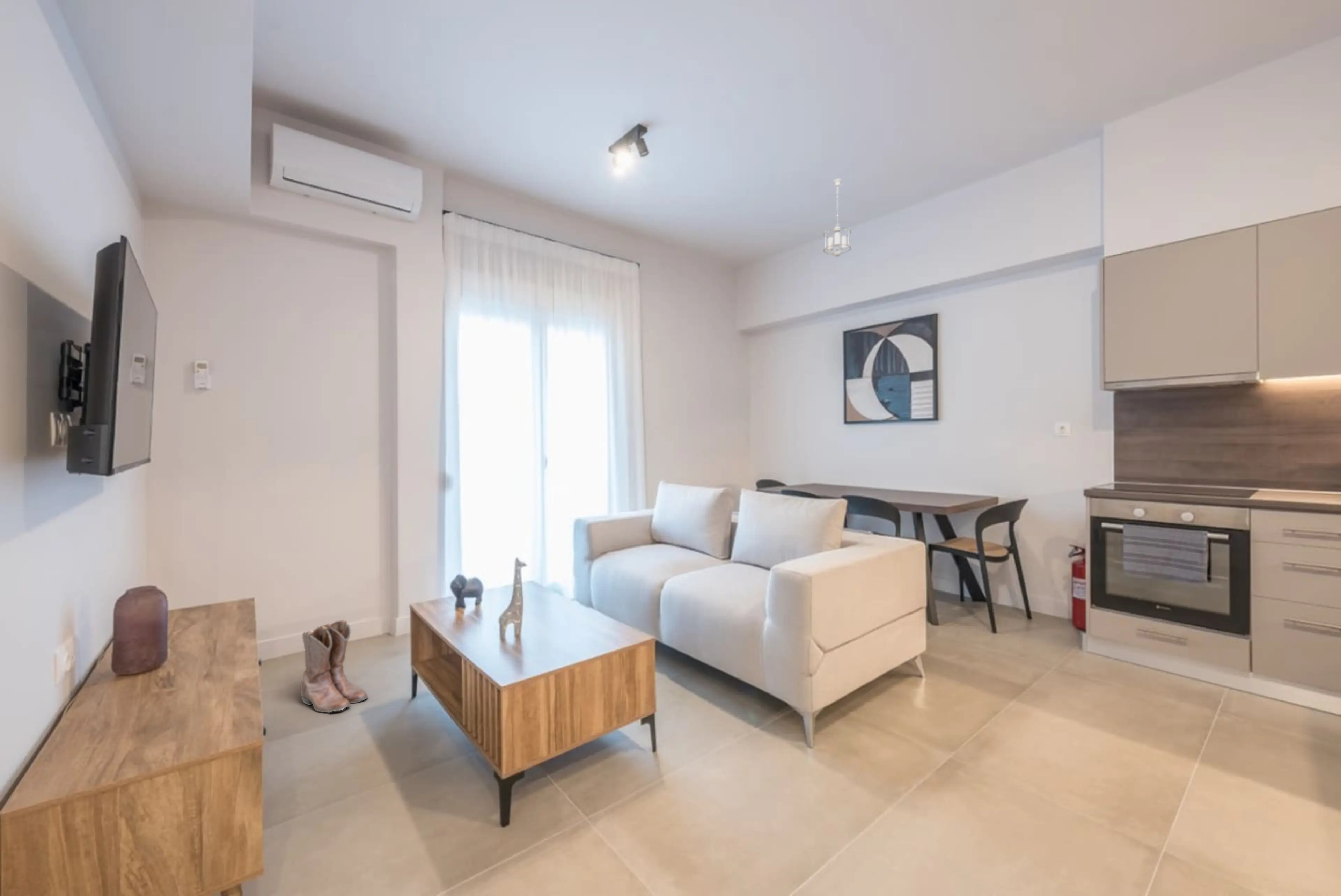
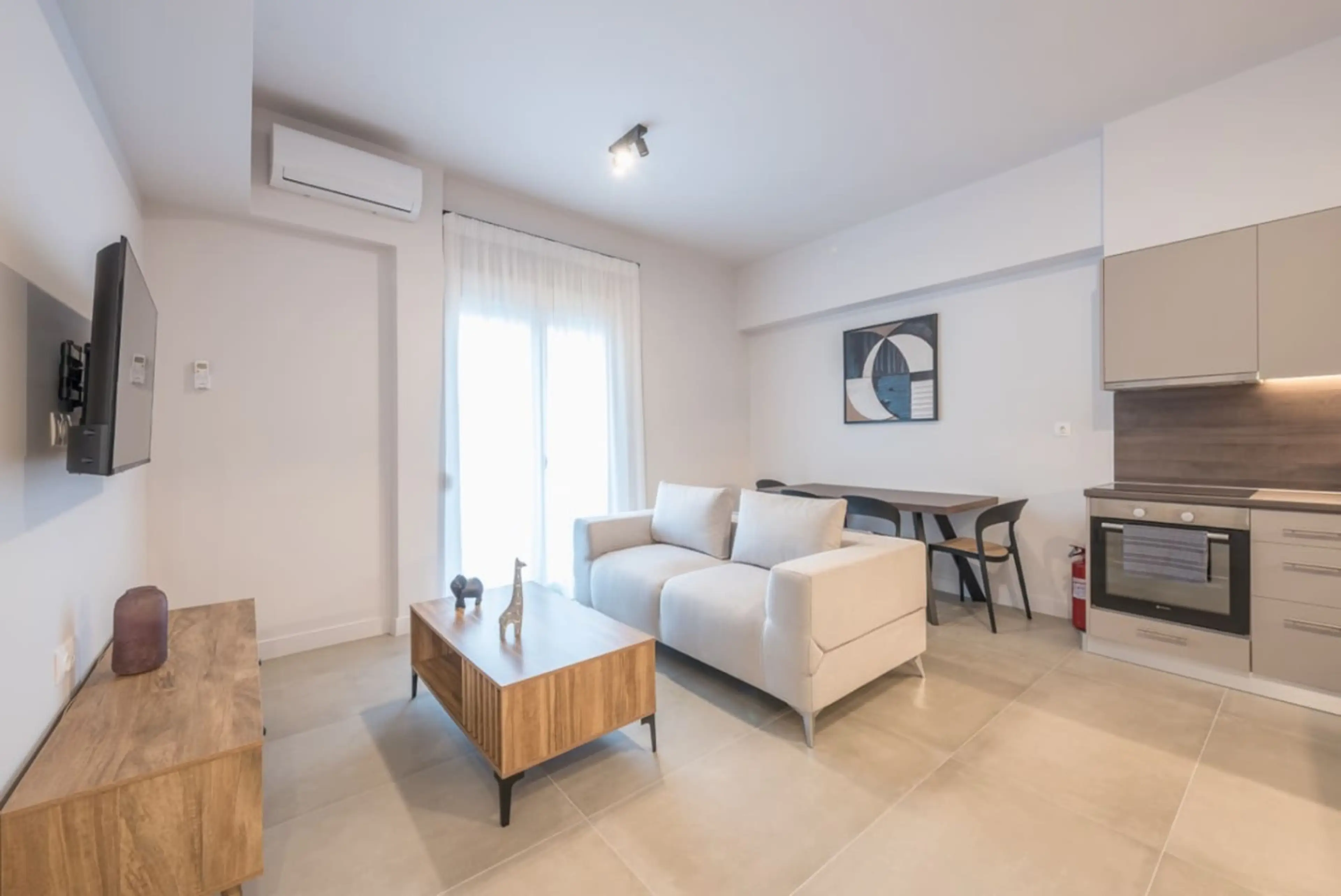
- pendant light [823,179,852,257]
- boots [300,619,369,713]
